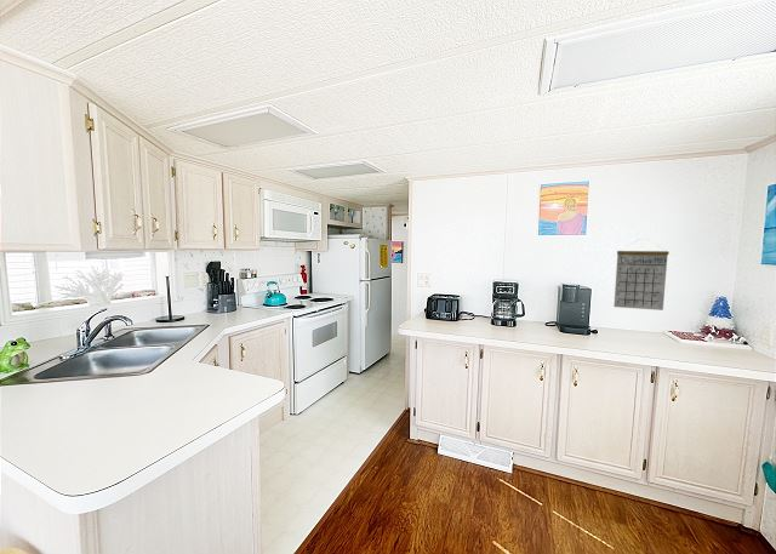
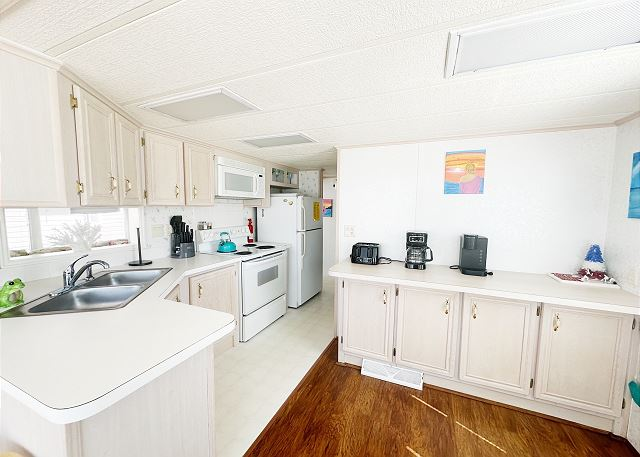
- calendar [612,239,671,312]
